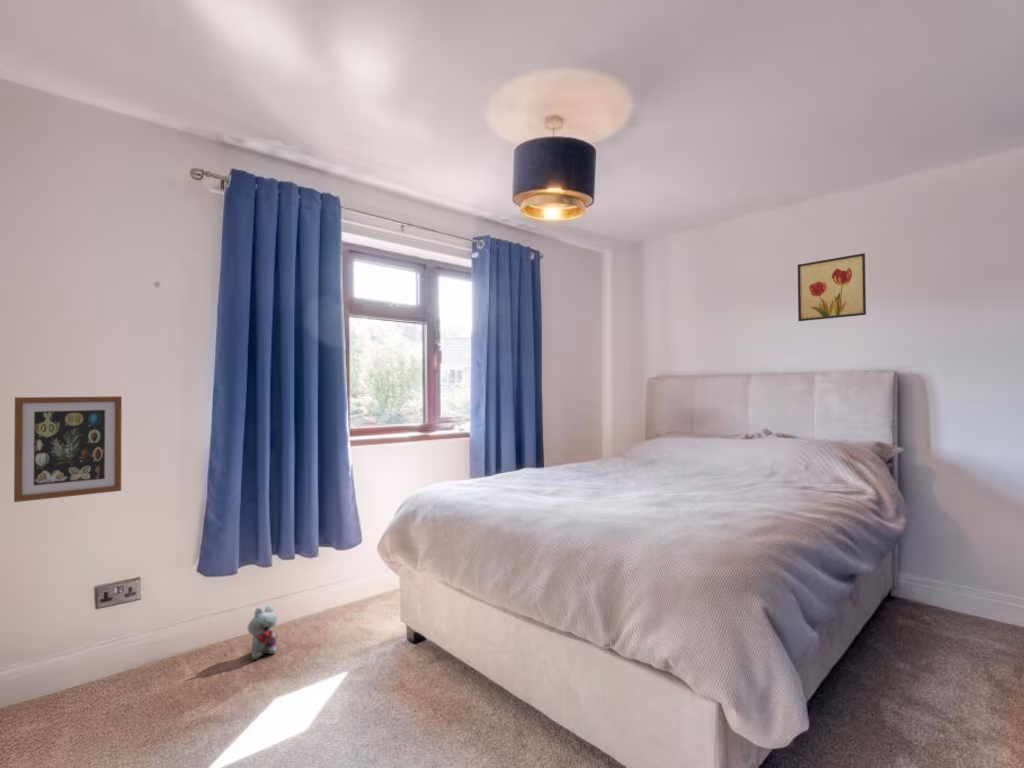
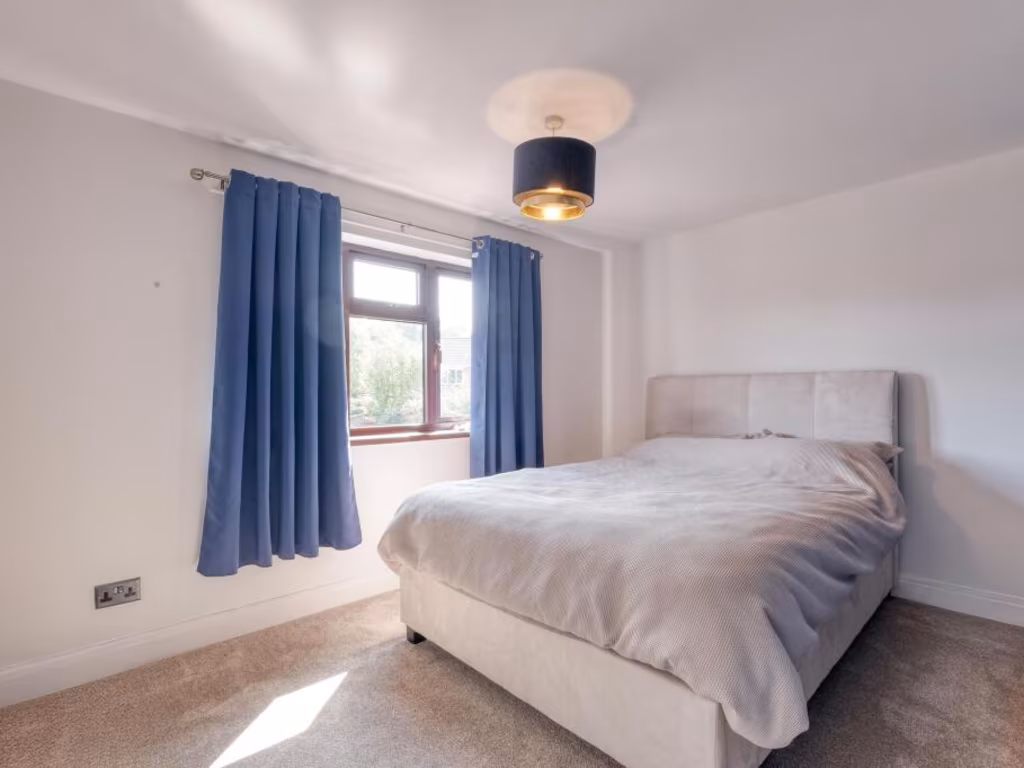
- wall art [13,395,123,503]
- plush toy [247,604,278,661]
- wall art [797,252,867,322]
